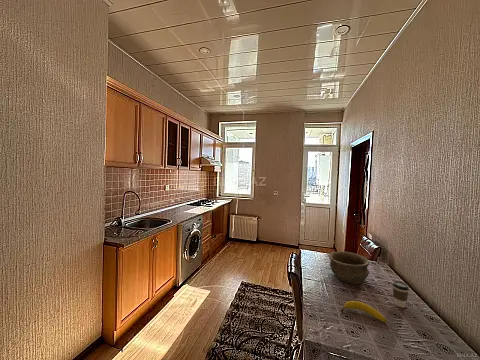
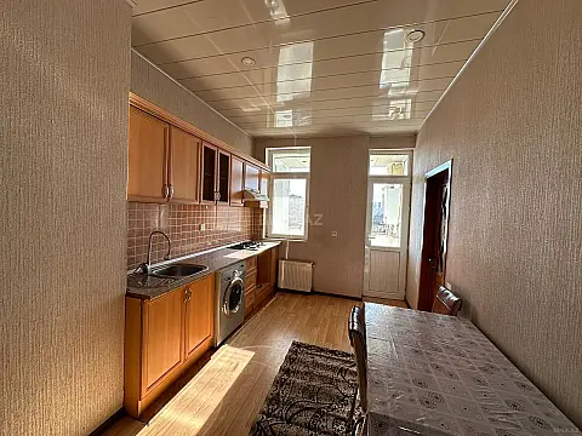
- bowl [328,250,371,285]
- coffee cup [392,280,410,309]
- fruit [340,300,388,323]
